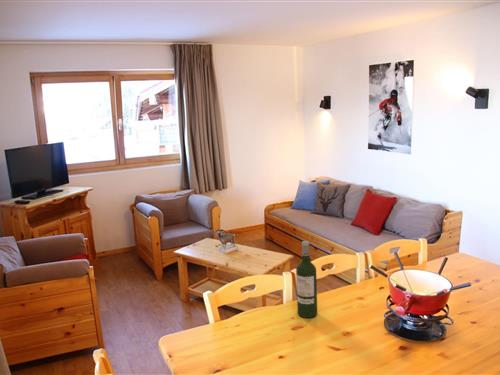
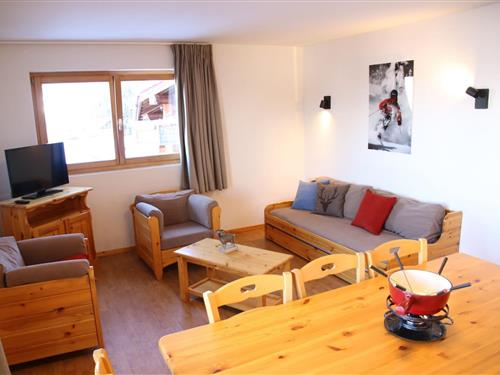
- wine bottle [295,240,318,319]
